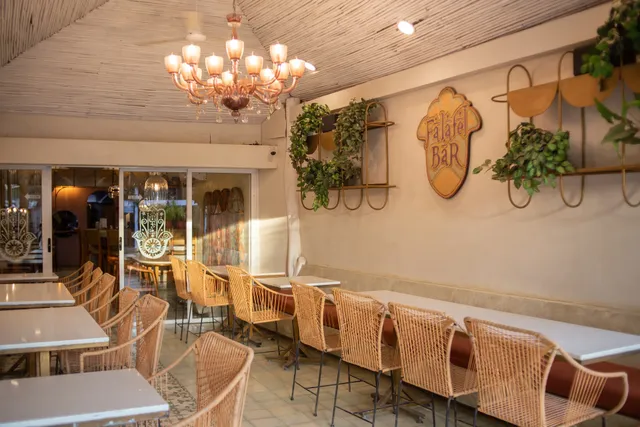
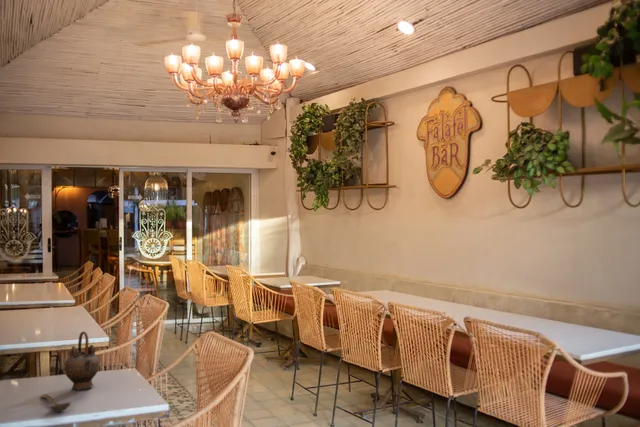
+ stirrer [40,393,72,412]
+ teapot [64,330,100,390]
